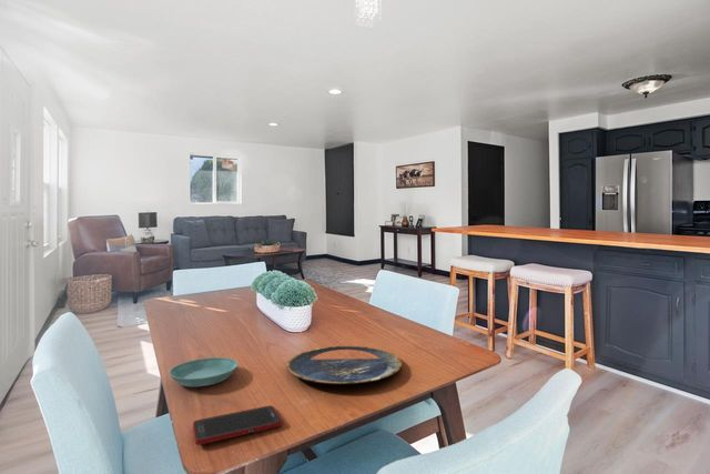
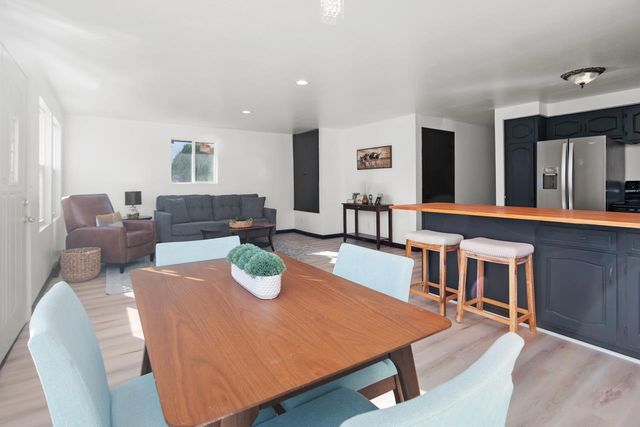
- plate [285,345,403,385]
- cell phone [192,404,284,446]
- saucer [168,356,240,387]
